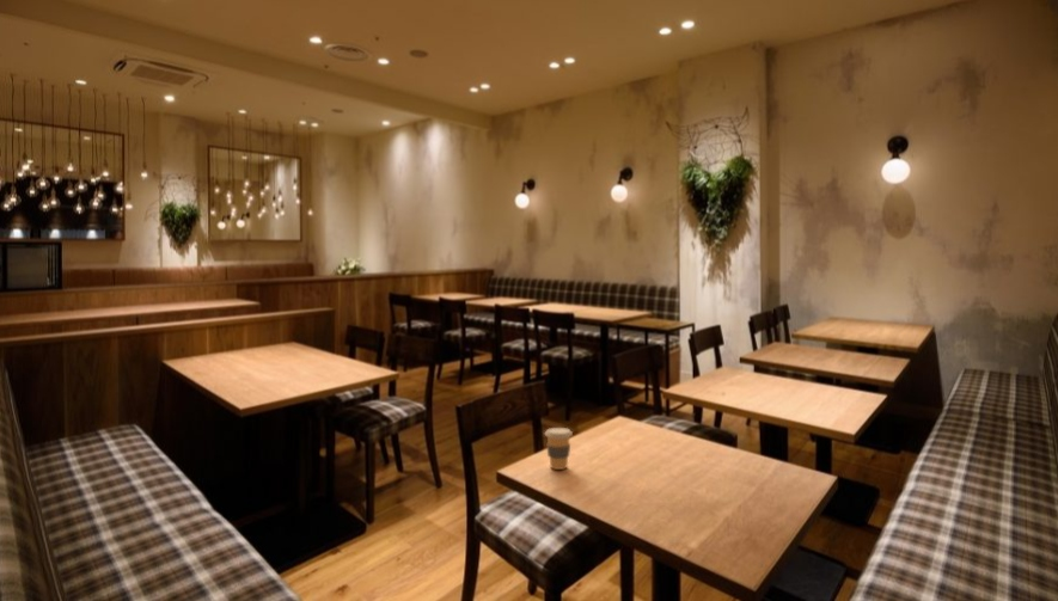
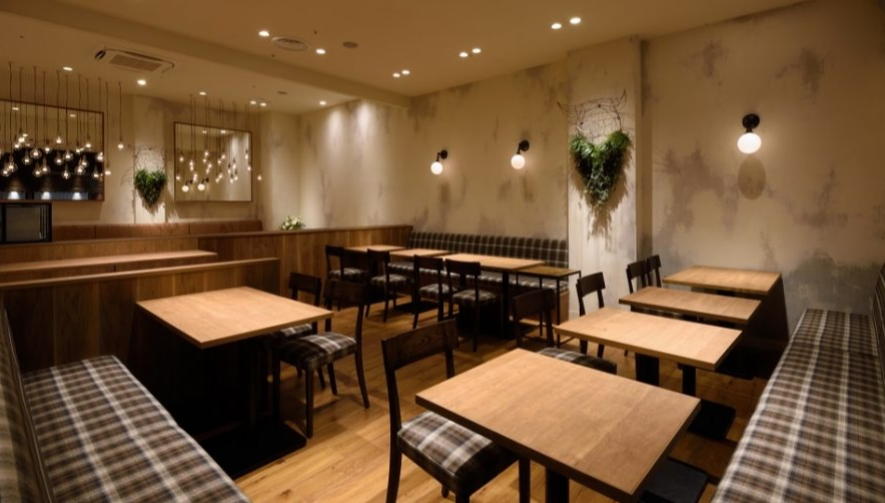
- coffee cup [544,427,574,471]
